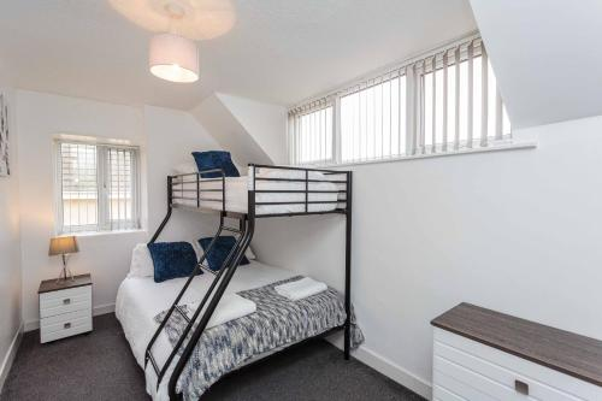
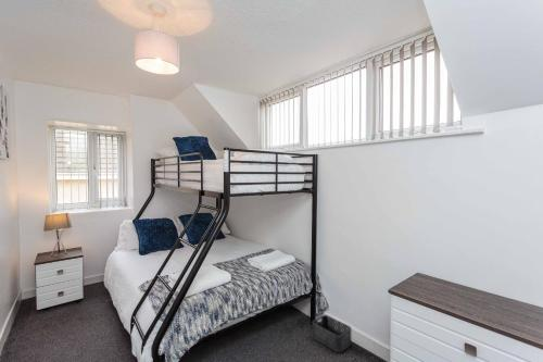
+ storage bin [312,314,353,353]
